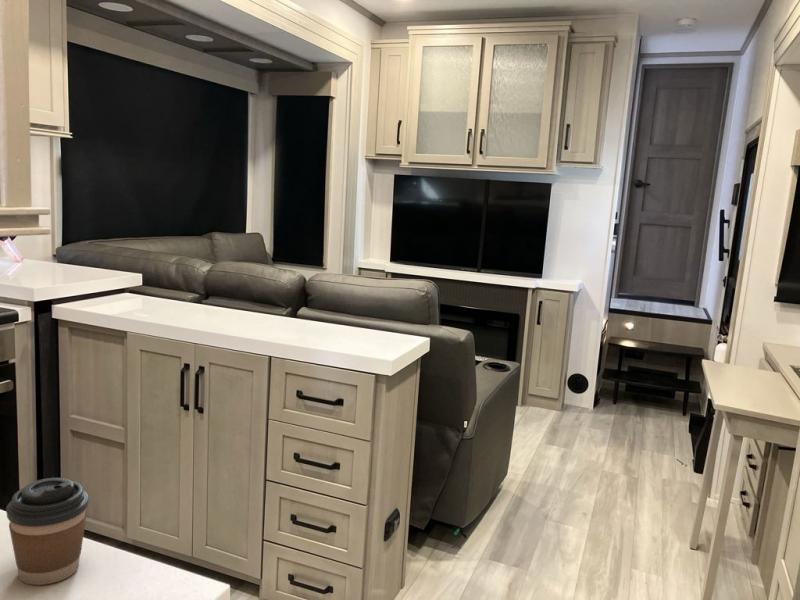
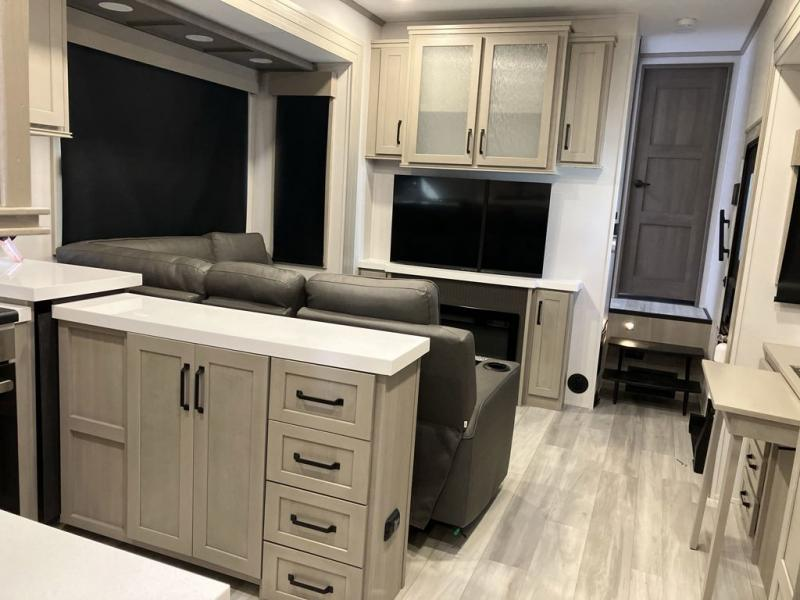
- coffee cup [5,477,90,586]
